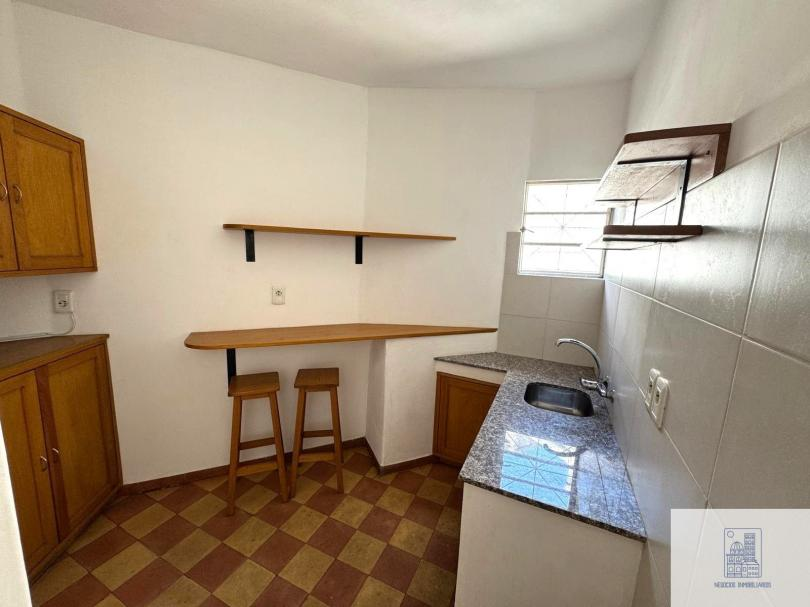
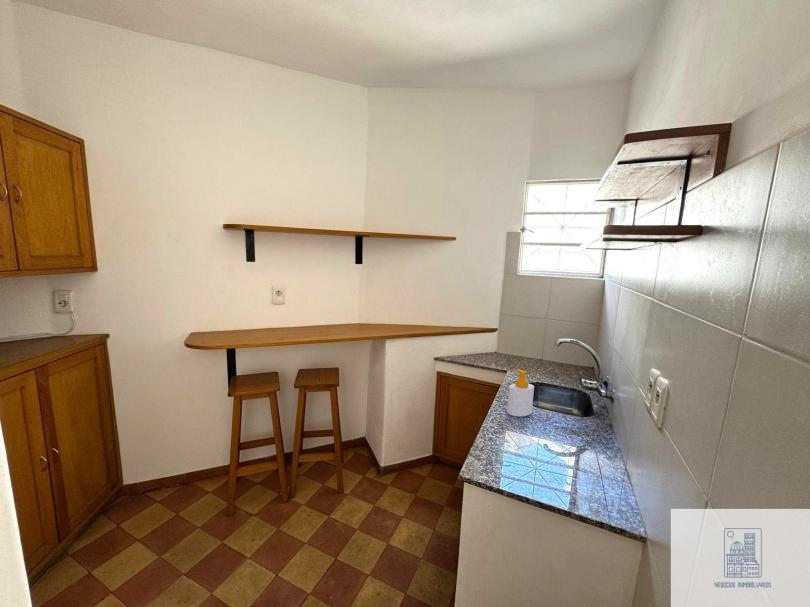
+ soap bottle [506,368,535,417]
